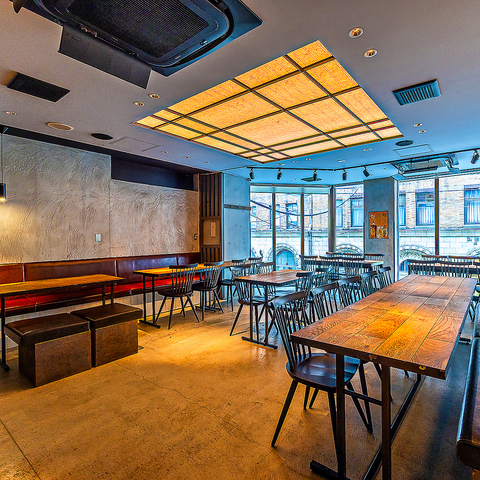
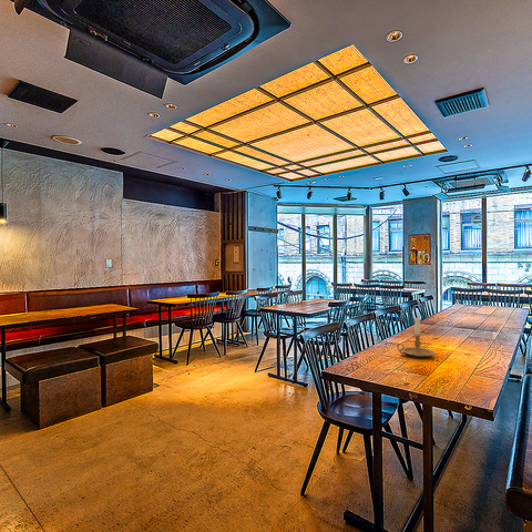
+ candle holder [396,315,436,358]
